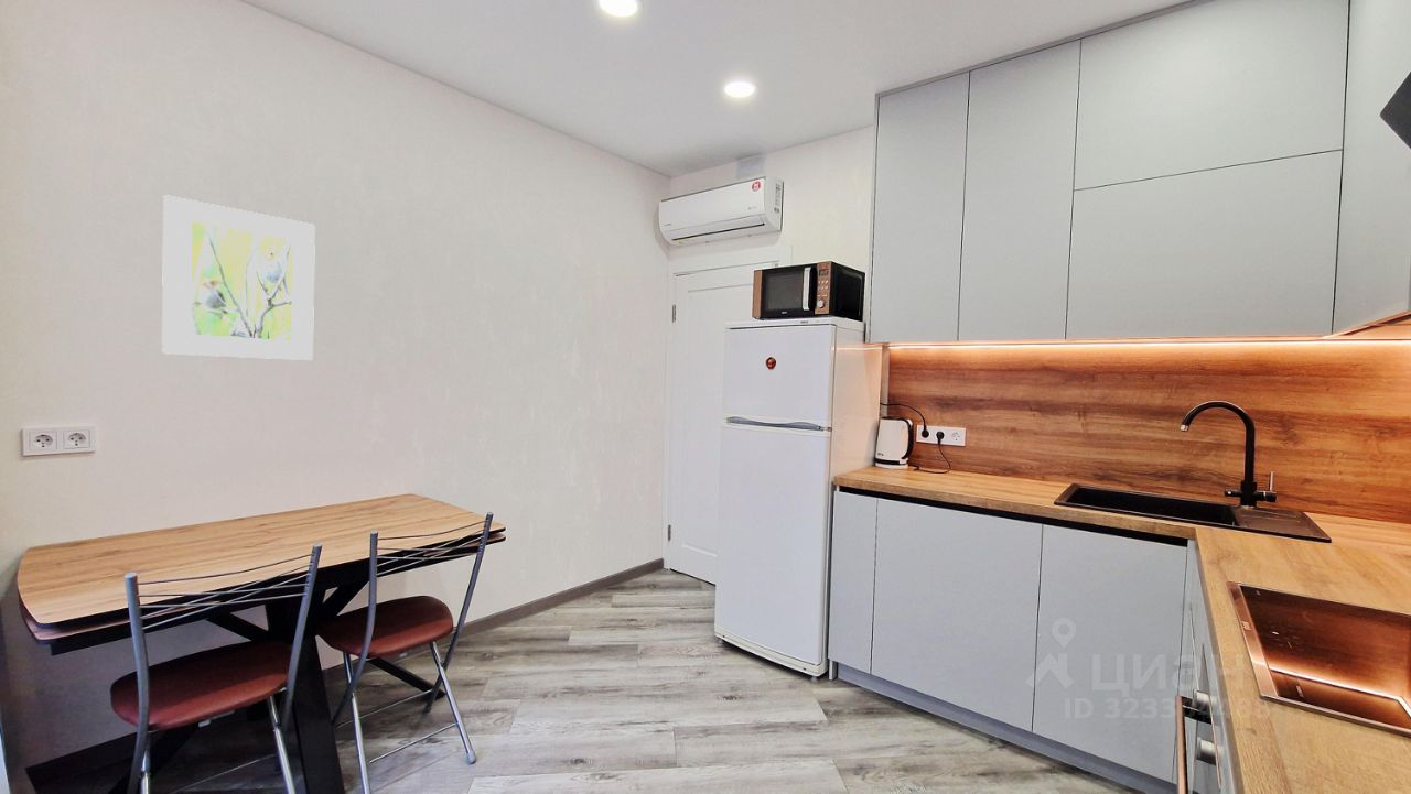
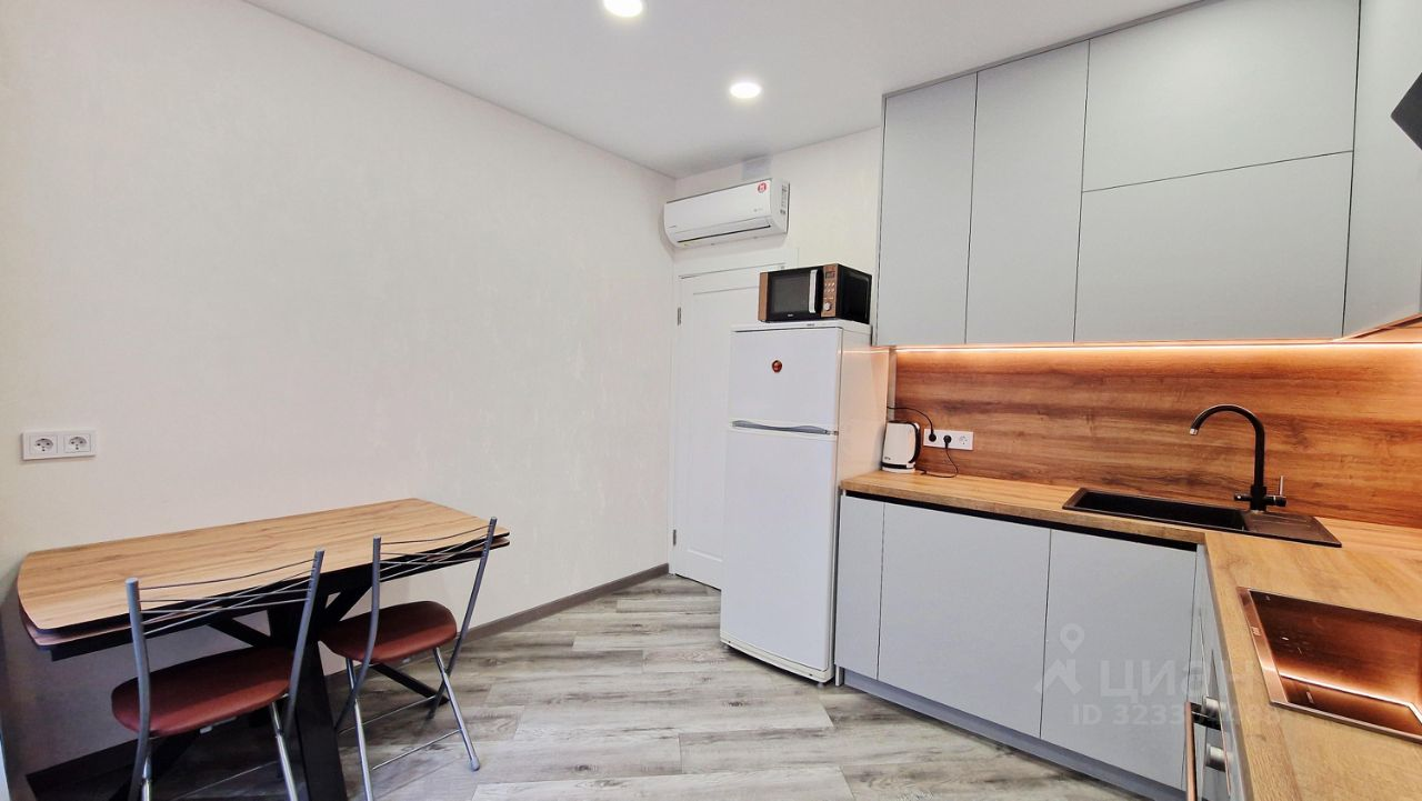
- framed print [161,194,316,361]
